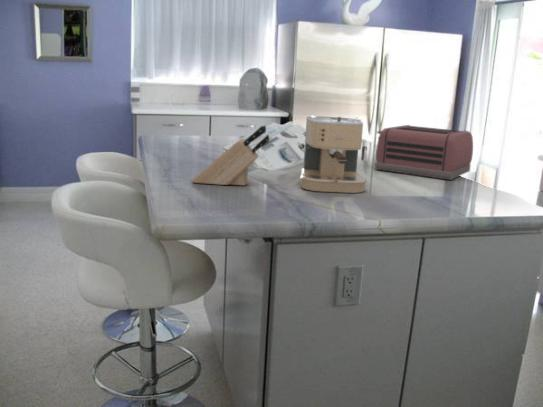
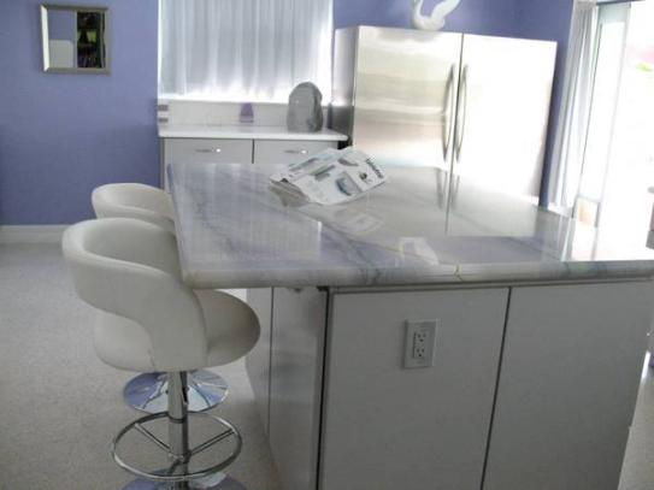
- toaster [374,124,474,181]
- coffee maker [299,114,368,194]
- knife block [191,125,270,186]
